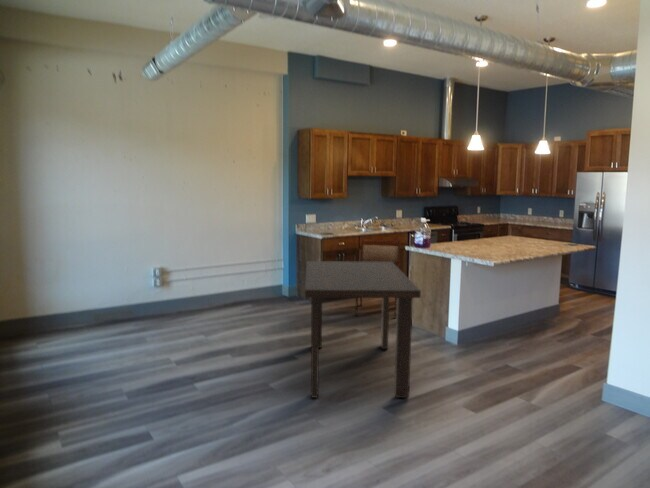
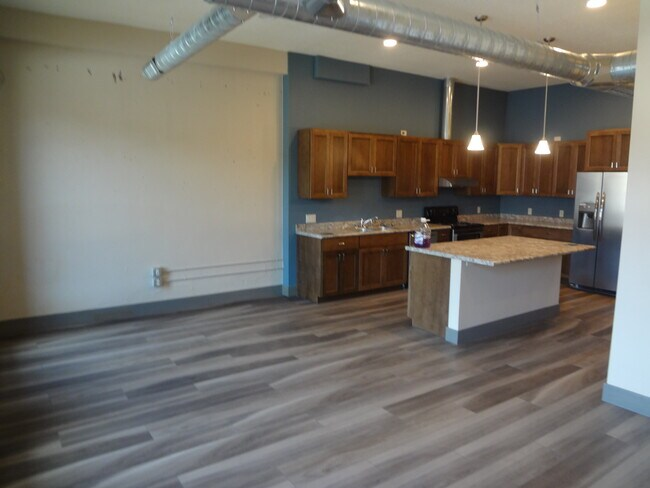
- dining table [304,260,422,399]
- dining chair [355,237,401,319]
